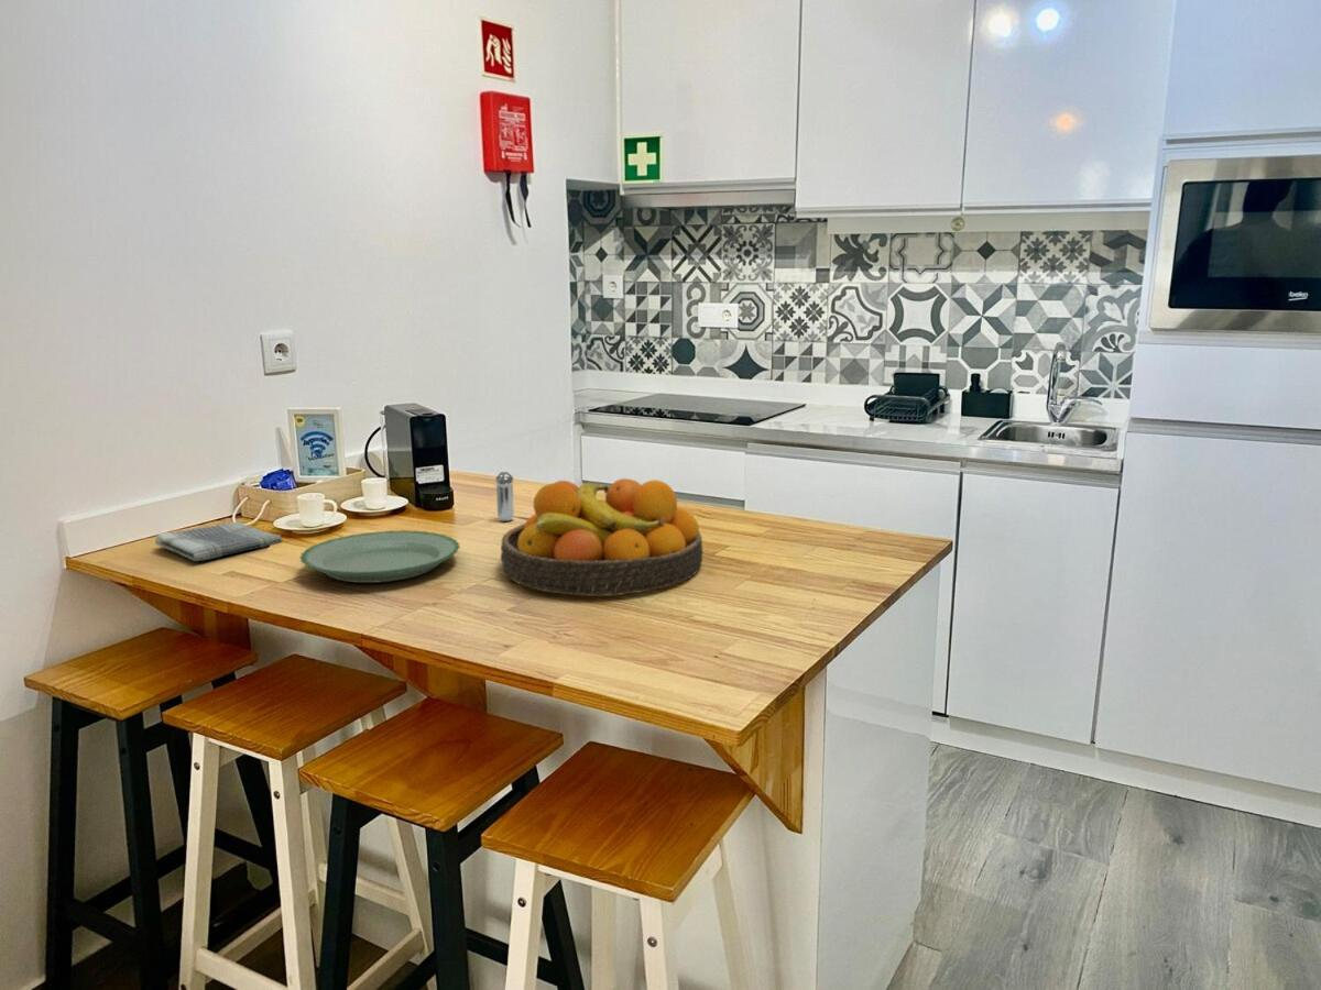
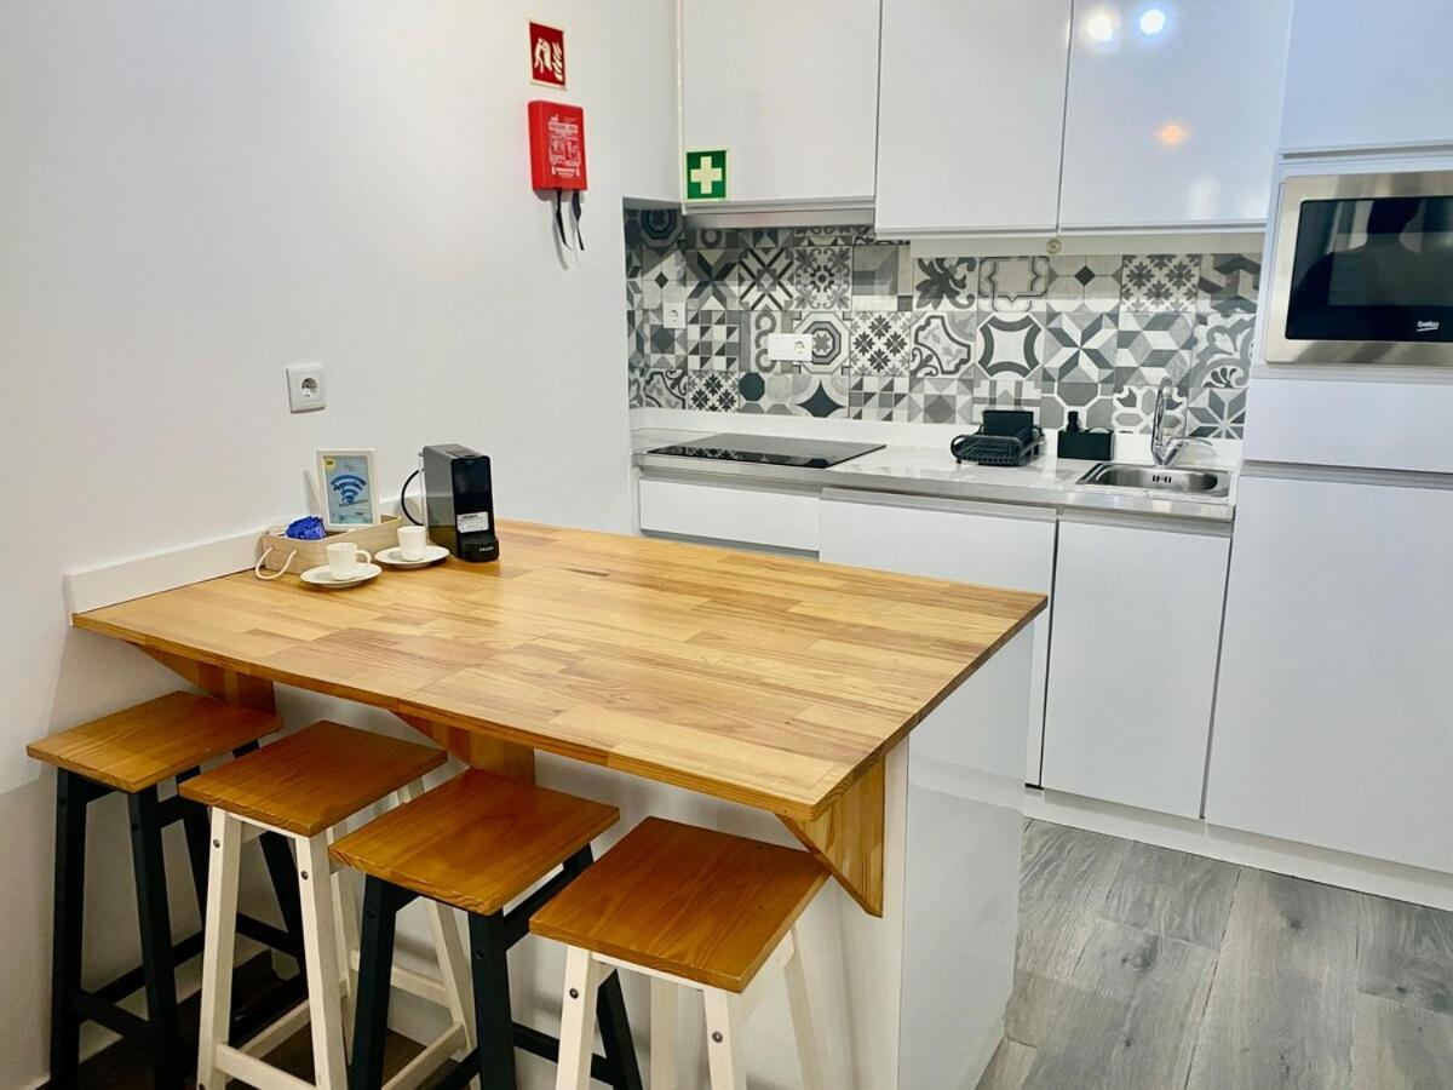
- plate [298,529,460,584]
- fruit bowl [500,477,705,597]
- dish towel [154,520,283,562]
- shaker [494,471,515,522]
